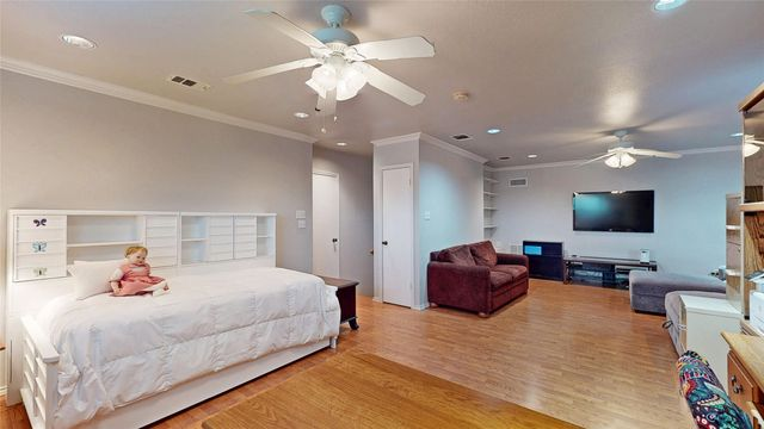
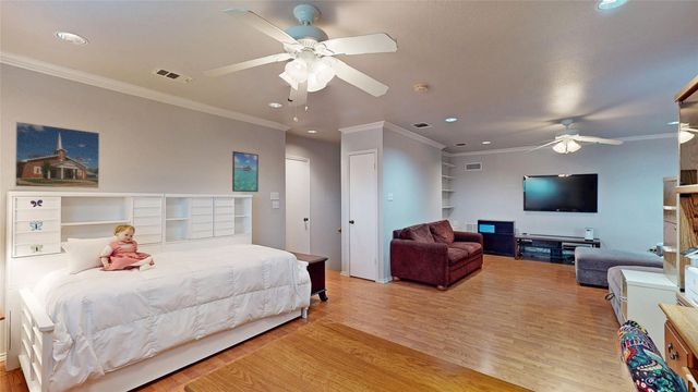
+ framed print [231,150,260,193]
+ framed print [14,121,100,189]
